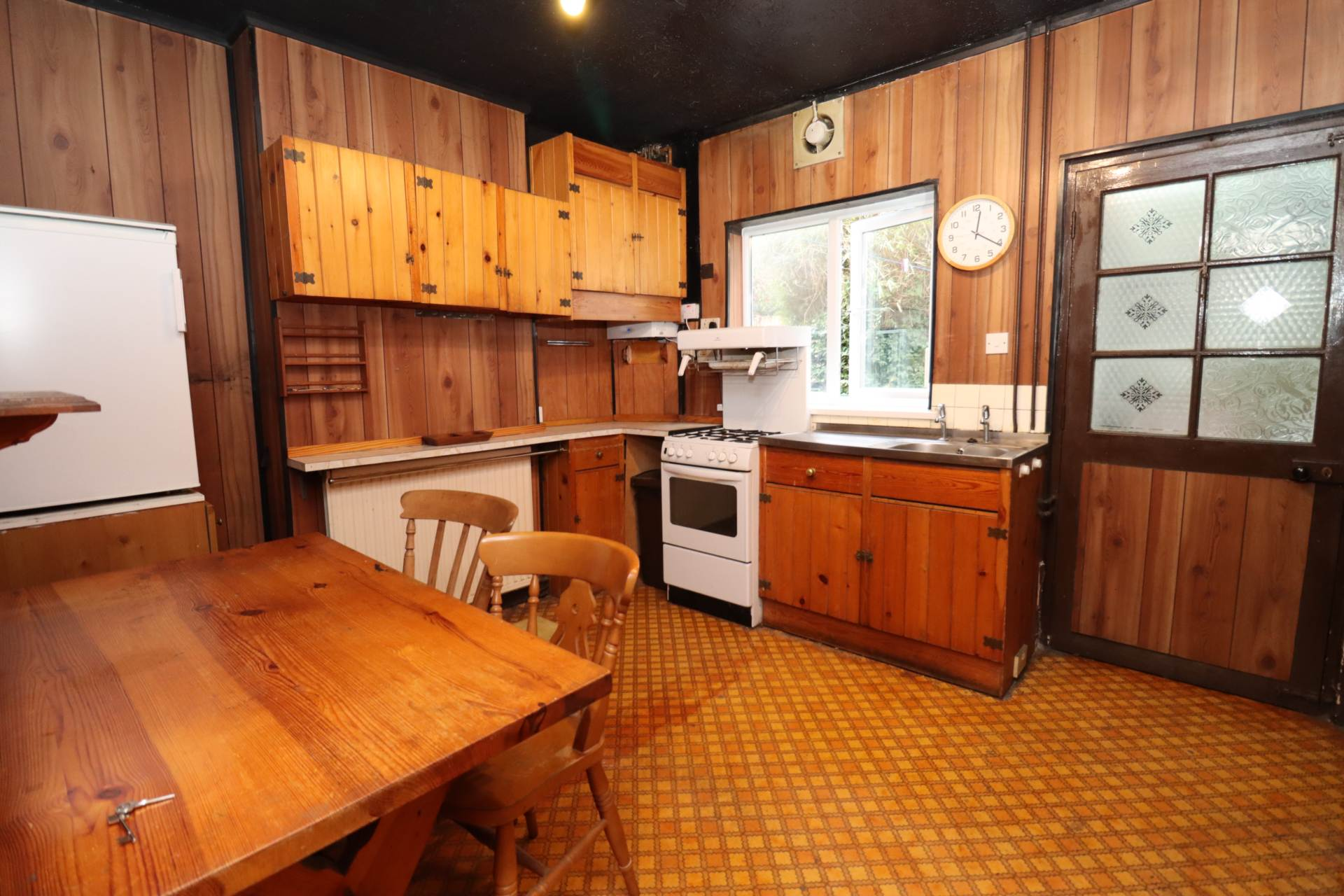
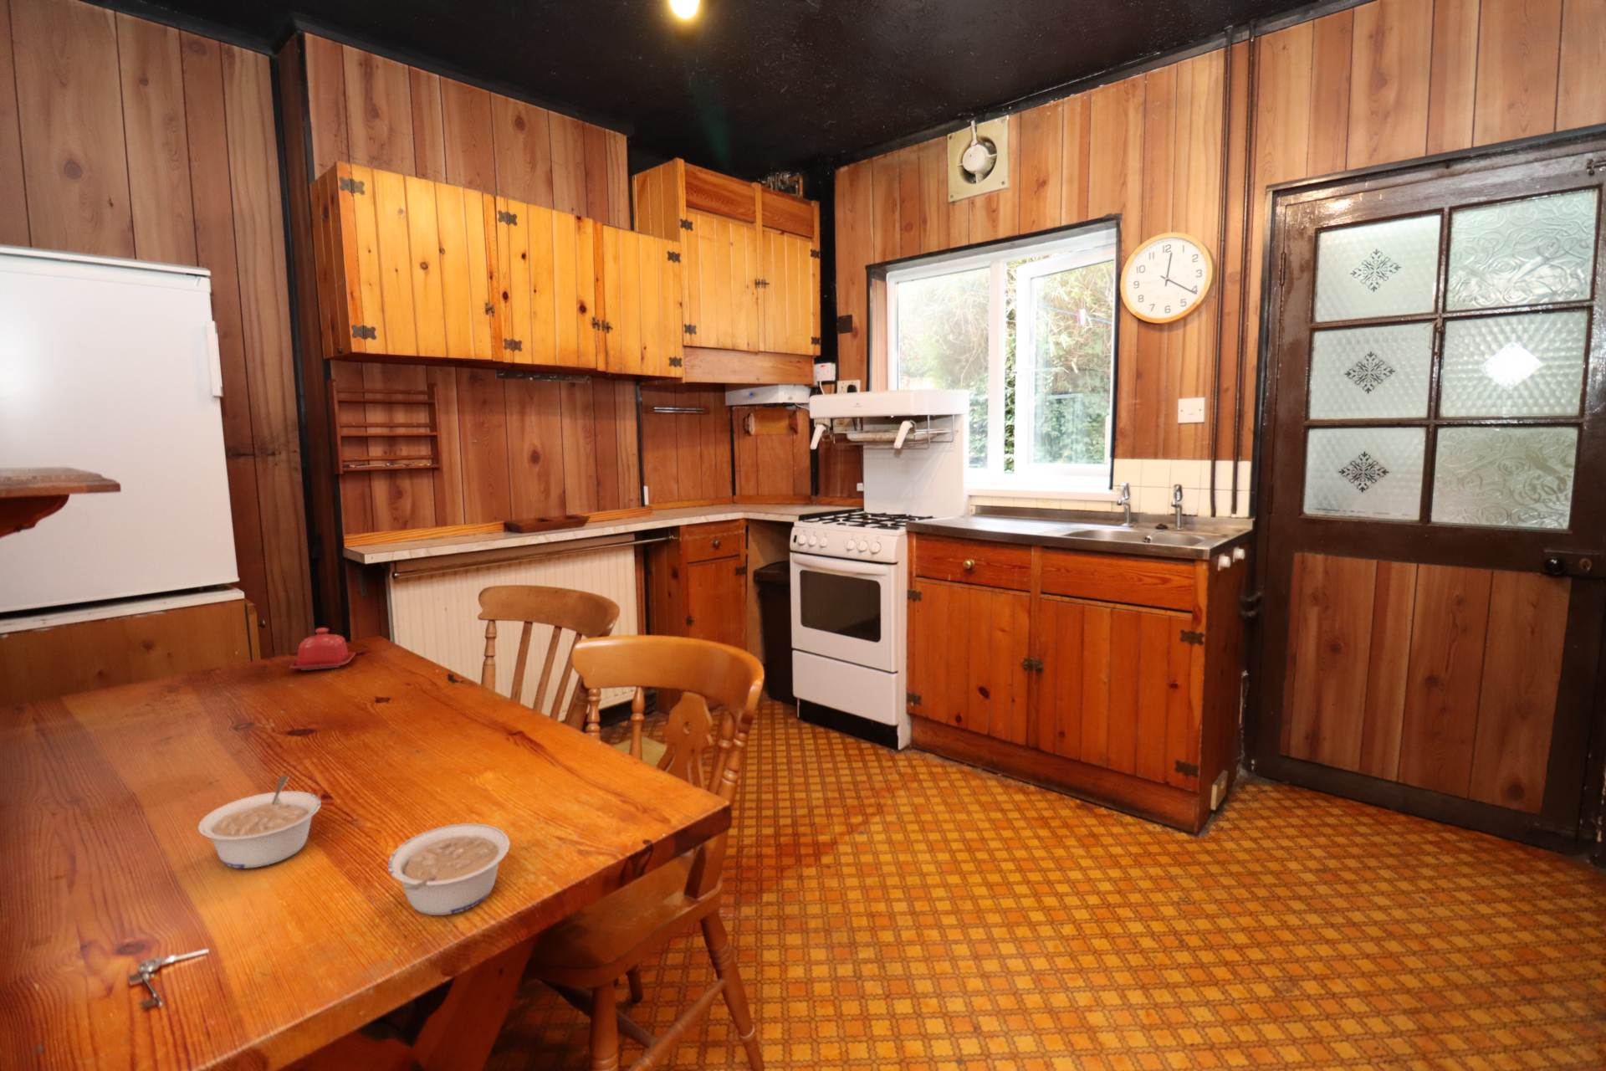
+ legume [387,822,511,916]
+ legume [197,775,321,869]
+ butter dish [288,626,356,671]
